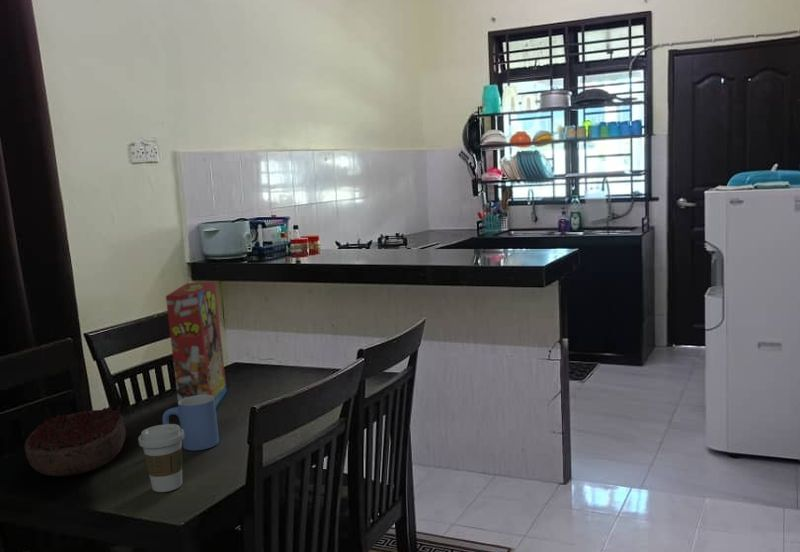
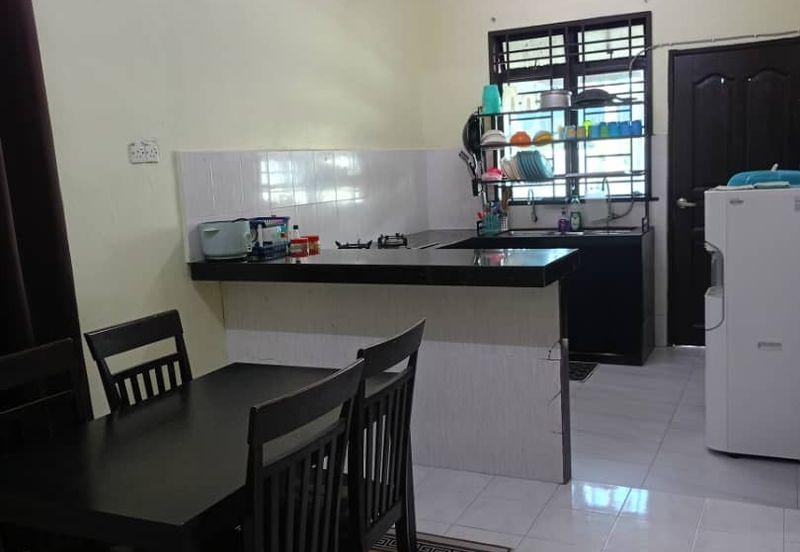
- decorative bowl [24,405,127,477]
- coffee cup [137,423,185,493]
- mug [161,395,220,451]
- cereal box [165,280,228,408]
